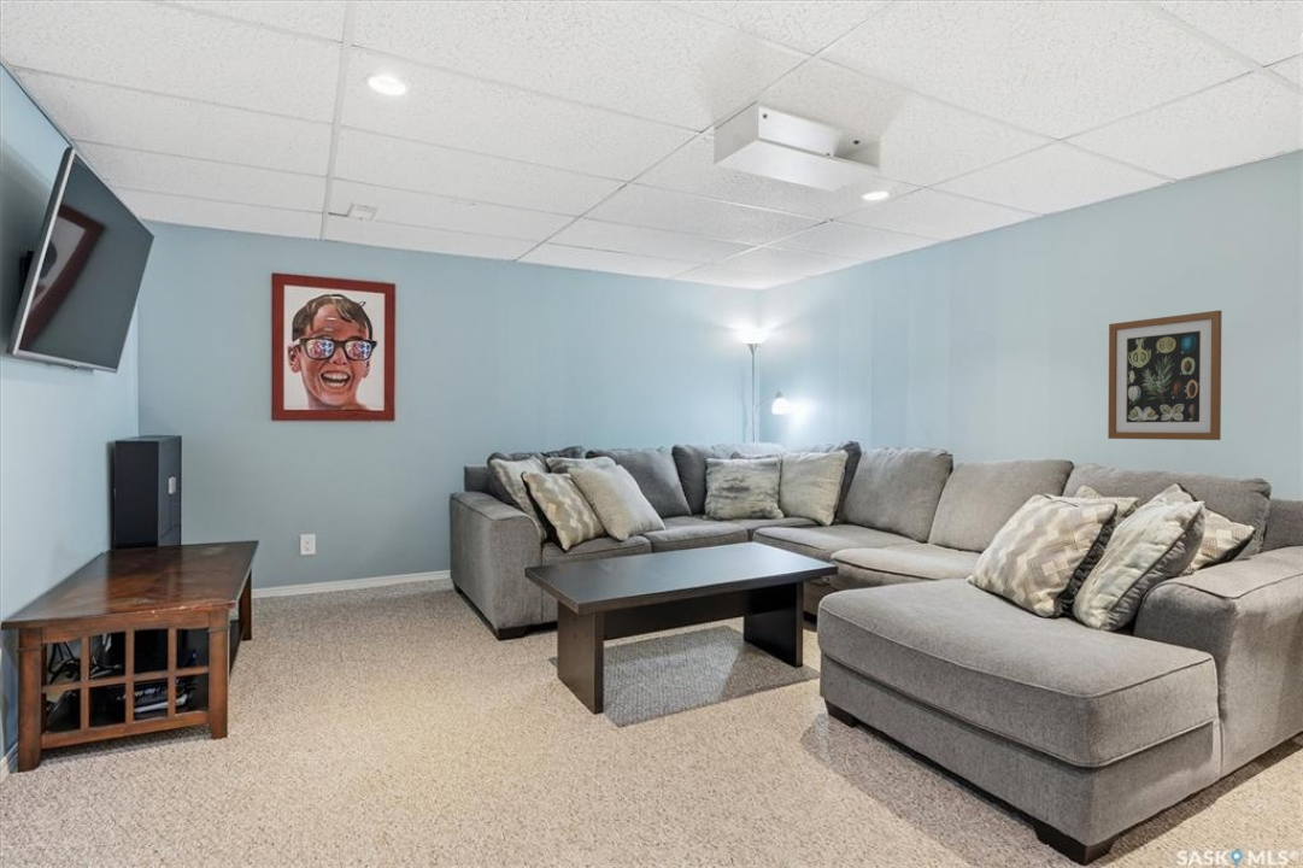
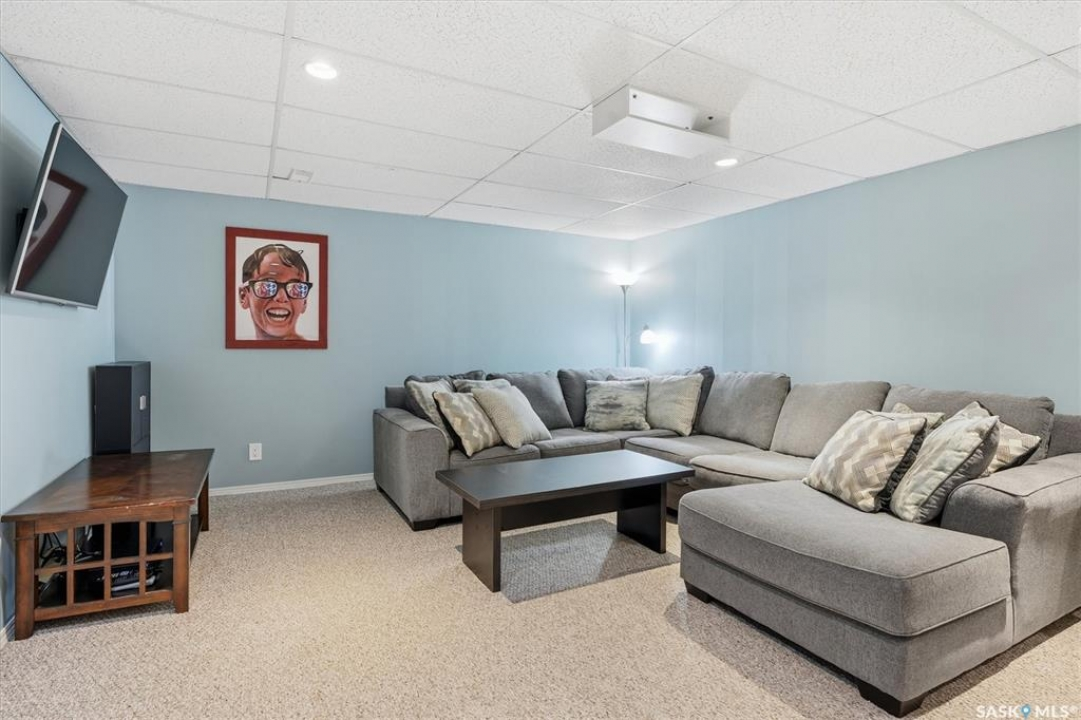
- wall art [1107,309,1222,441]
